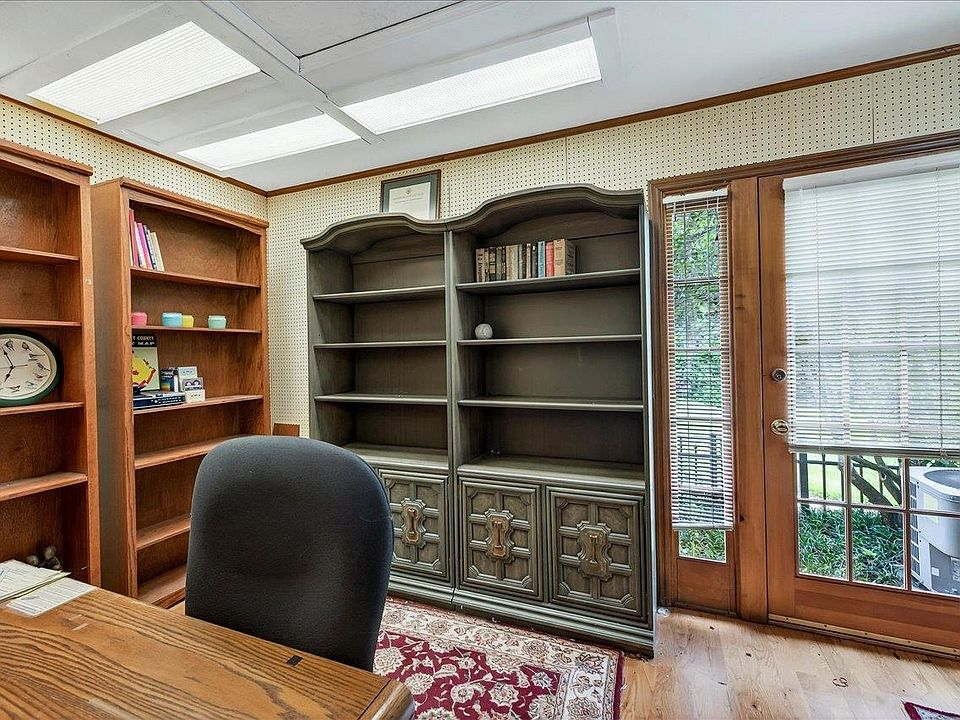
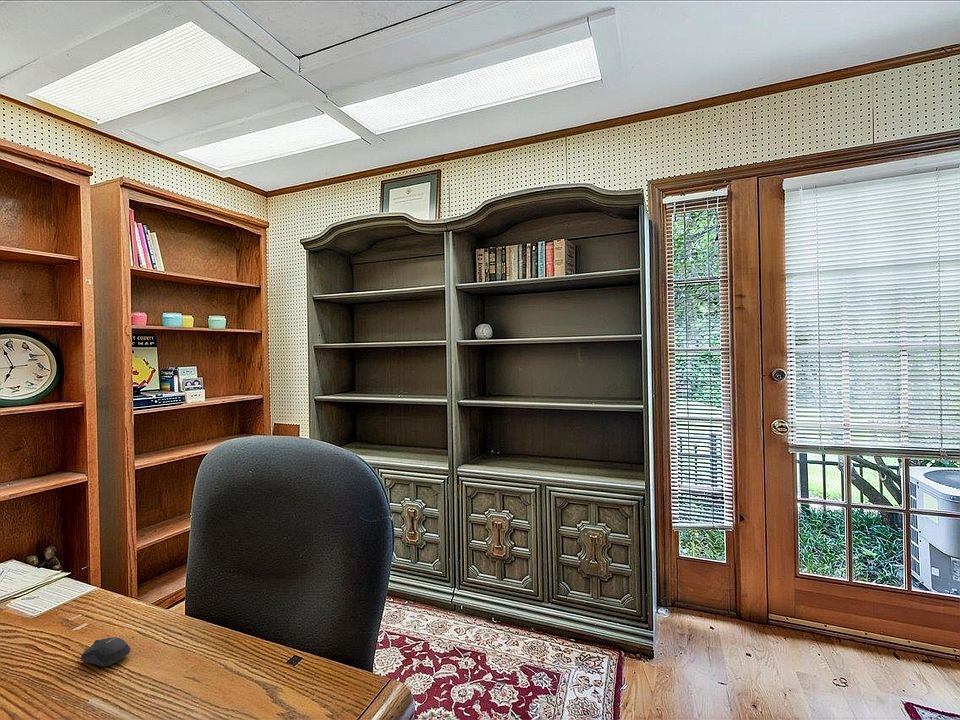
+ computer mouse [80,637,131,667]
